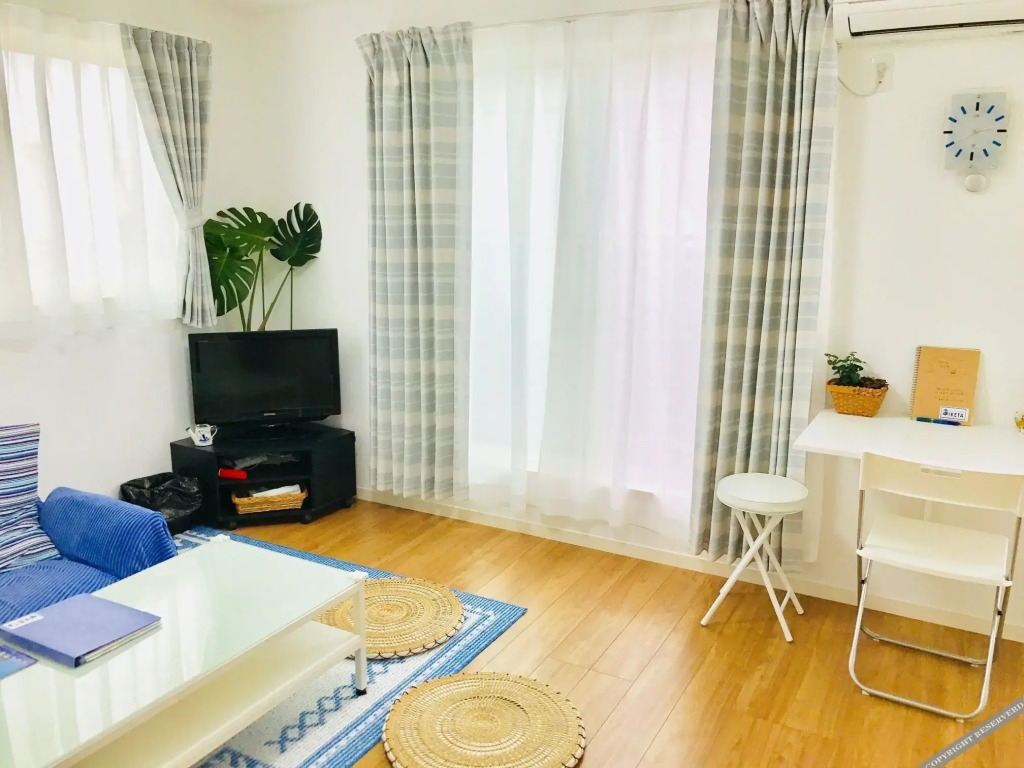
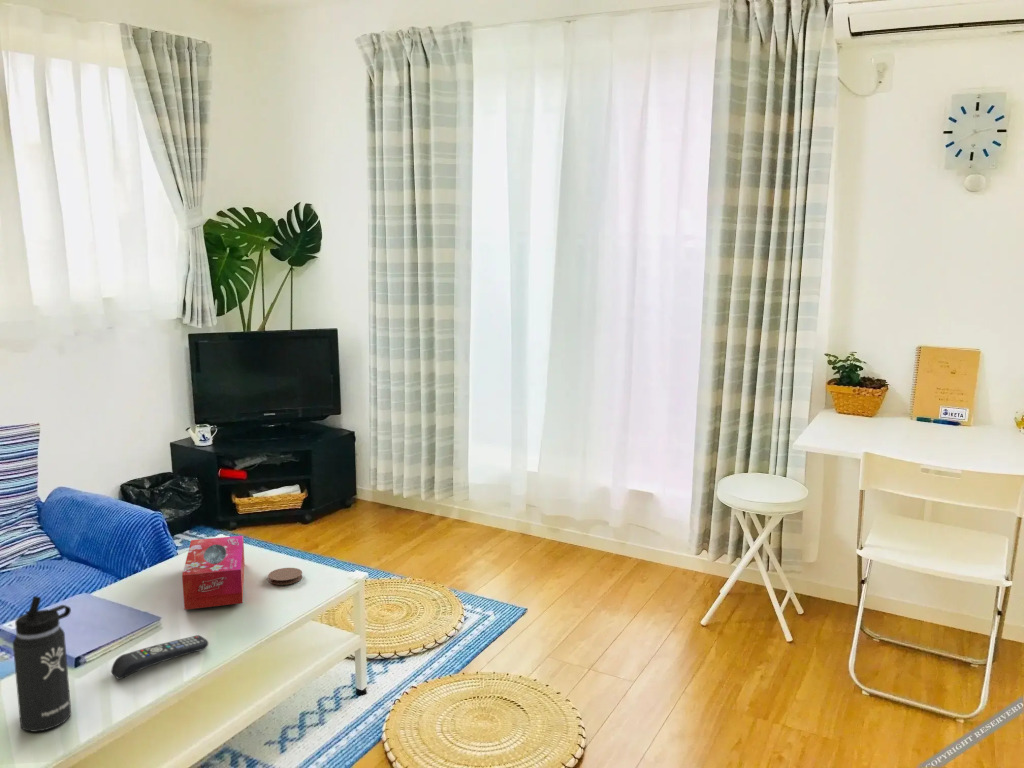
+ thermos bottle [12,595,72,733]
+ tissue box [181,535,246,611]
+ coaster [267,567,303,586]
+ remote control [110,634,209,680]
